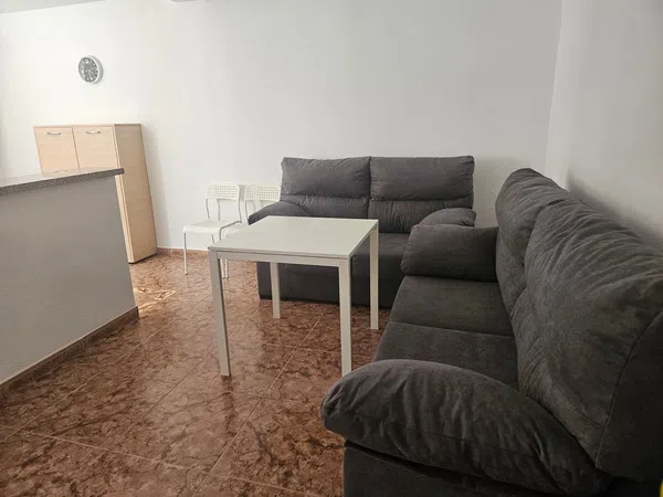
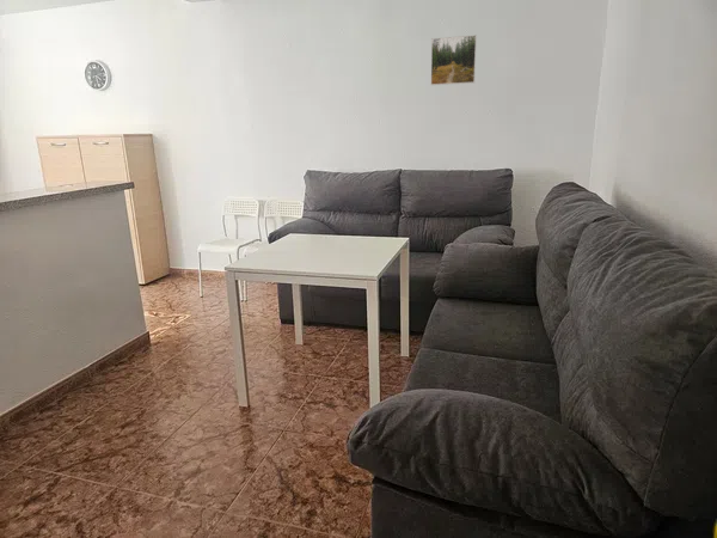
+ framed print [430,33,478,86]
